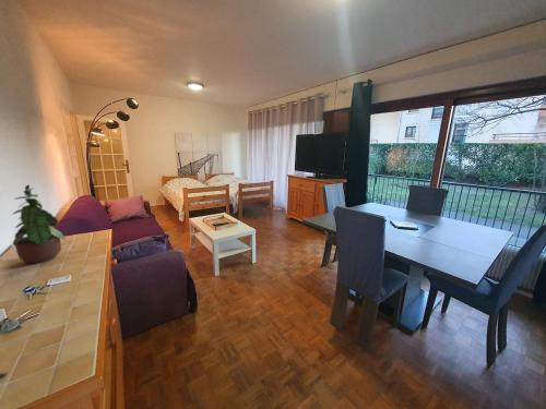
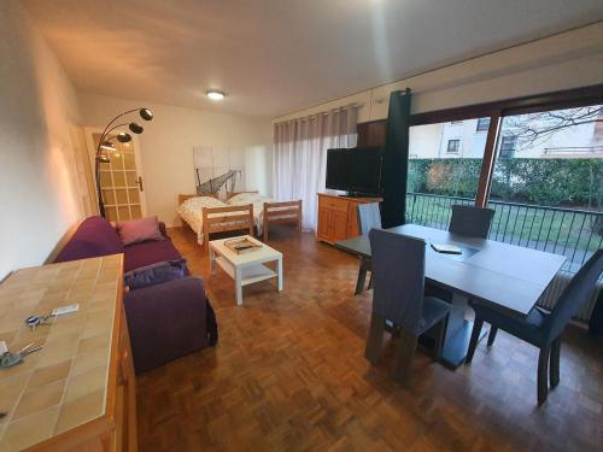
- potted plant [11,183,67,265]
